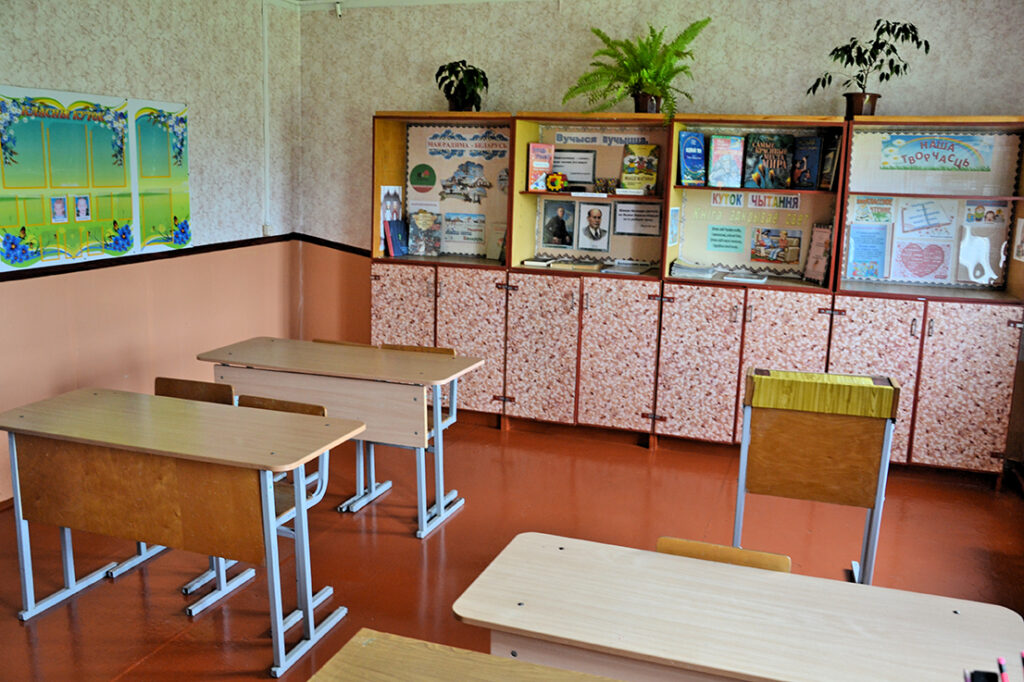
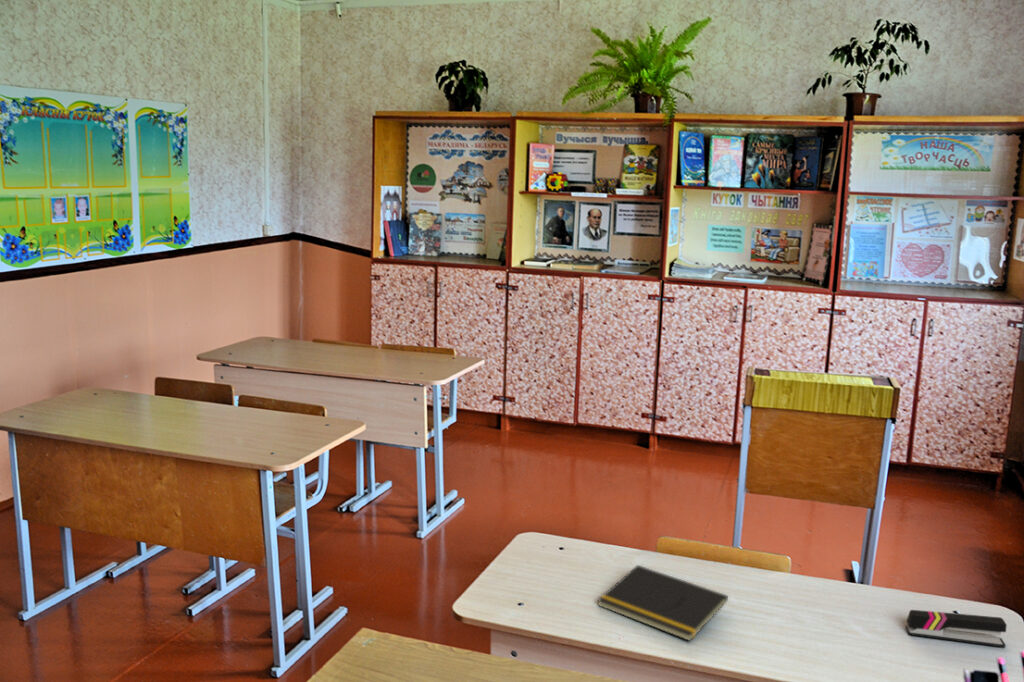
+ notepad [596,564,729,642]
+ stapler [905,609,1008,648]
